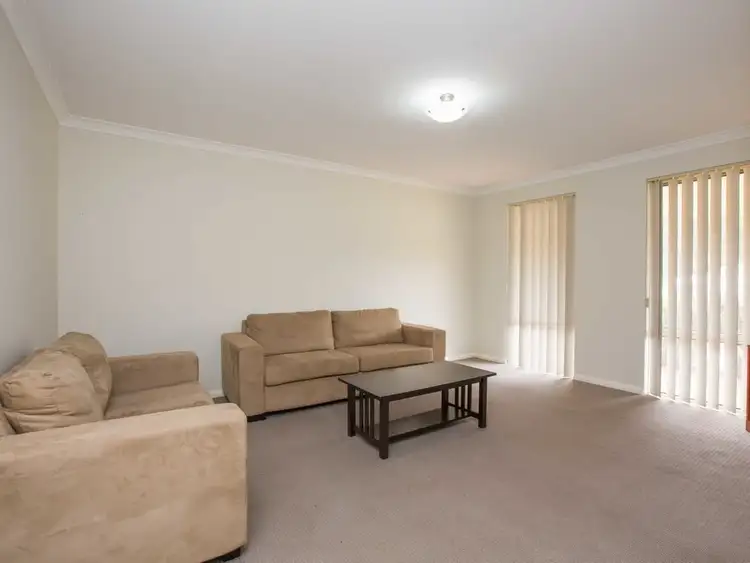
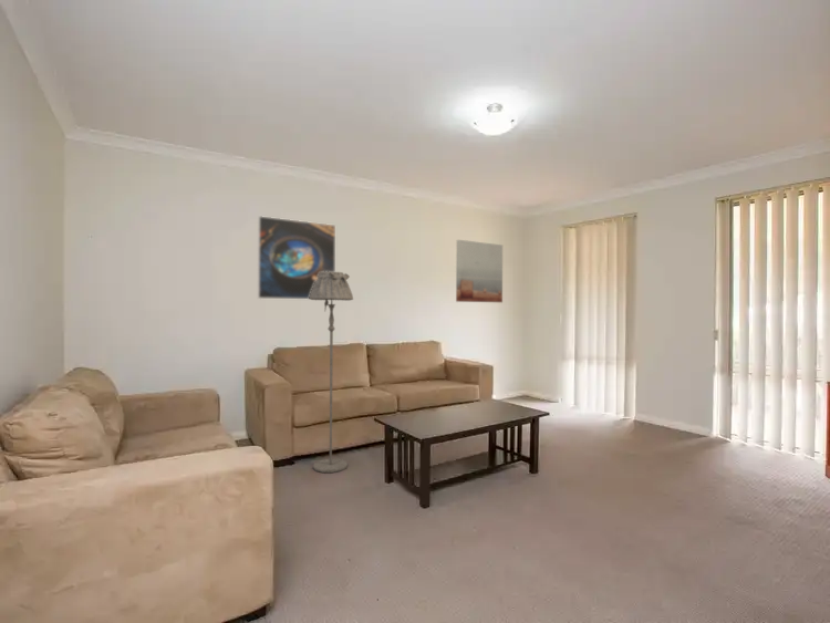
+ wall art [455,239,504,303]
+ floor lamp [309,271,354,474]
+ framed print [257,215,336,300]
